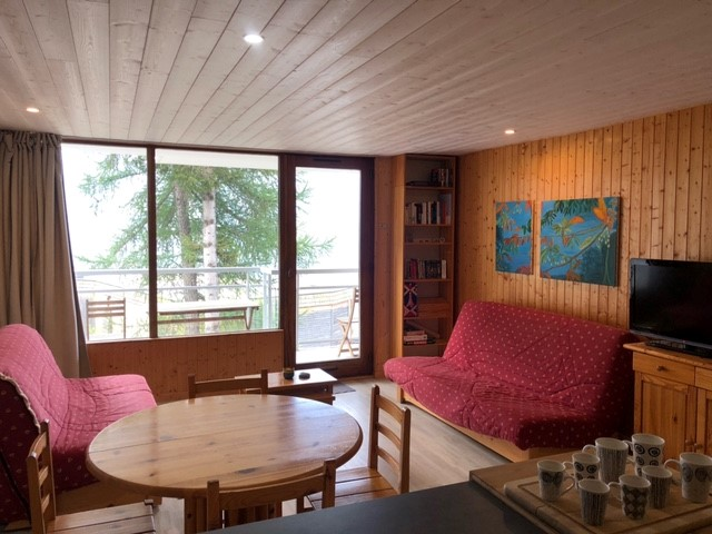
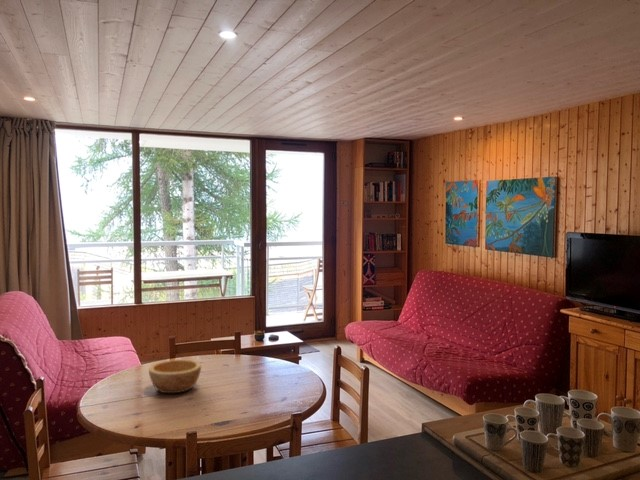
+ bowl [148,358,202,394]
